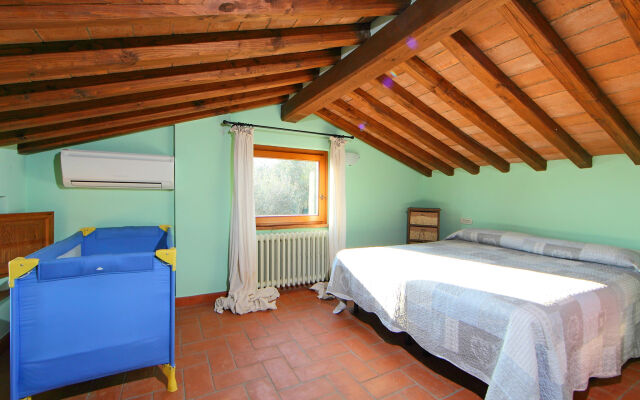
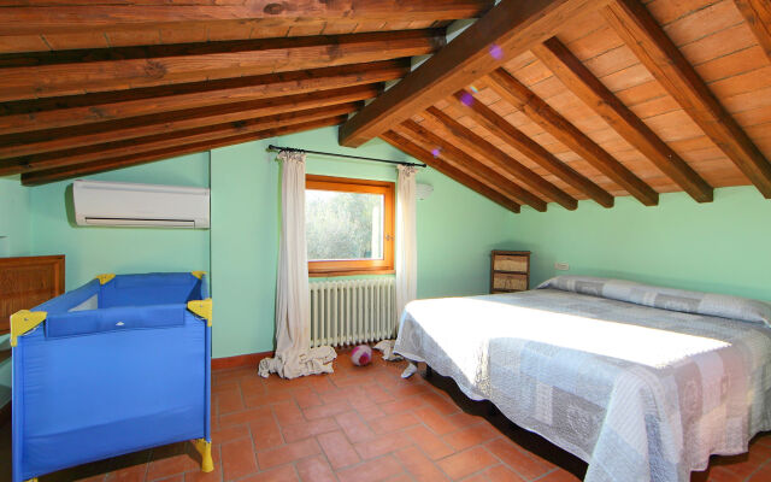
+ plush toy [351,343,373,366]
